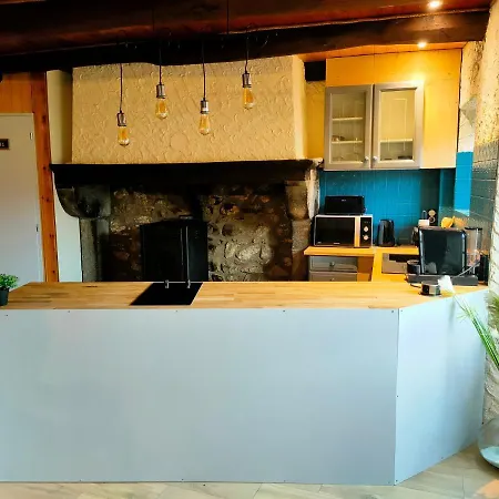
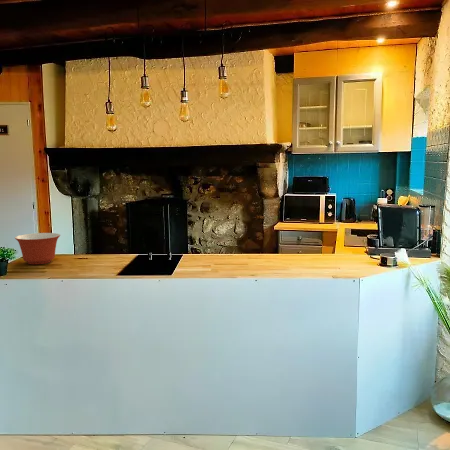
+ mixing bowl [14,232,61,265]
